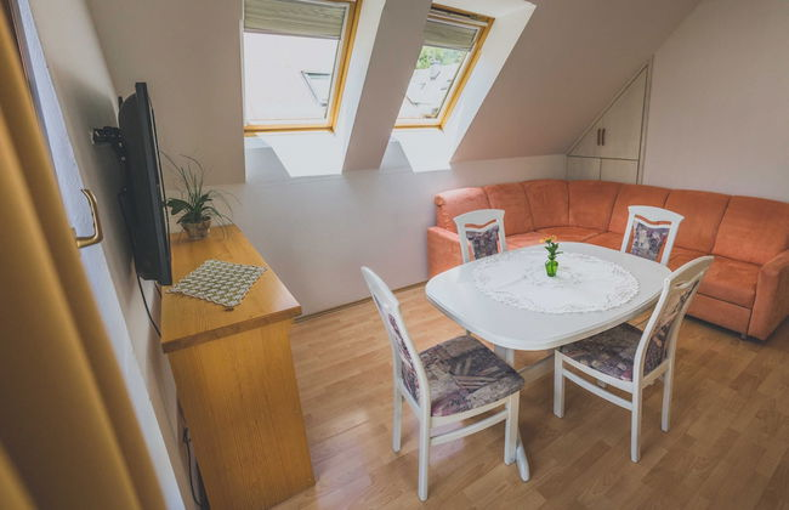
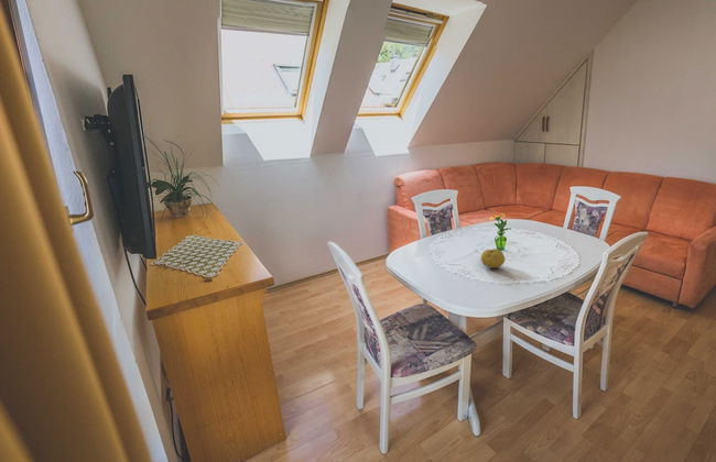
+ fruit [480,248,506,270]
